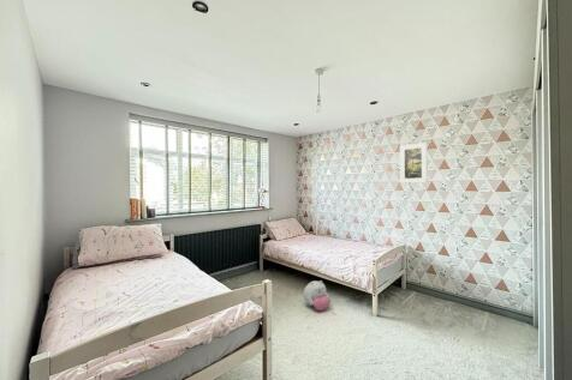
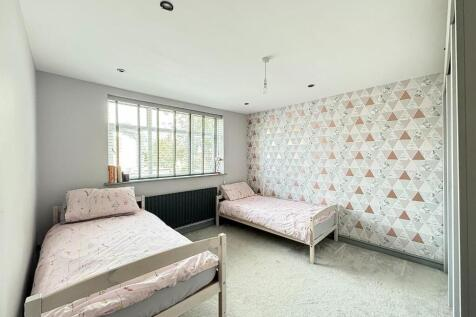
- plush toy [302,279,332,312]
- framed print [399,141,428,185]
